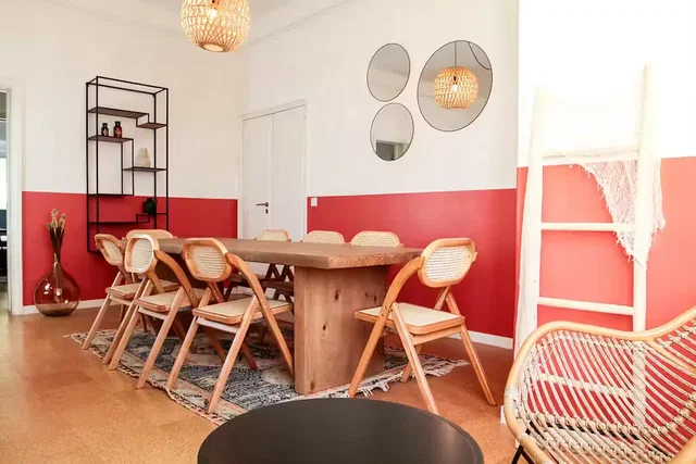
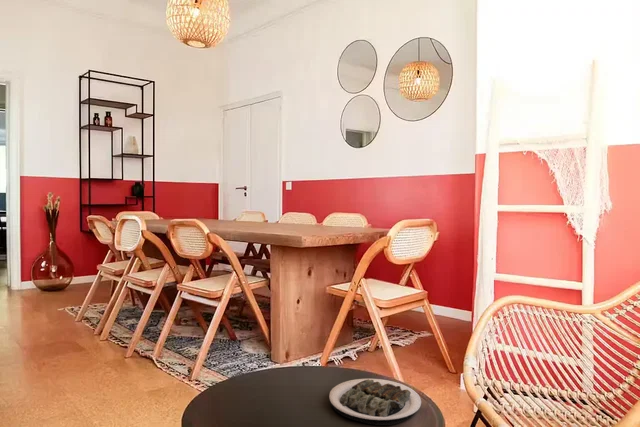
+ plate [328,378,422,426]
